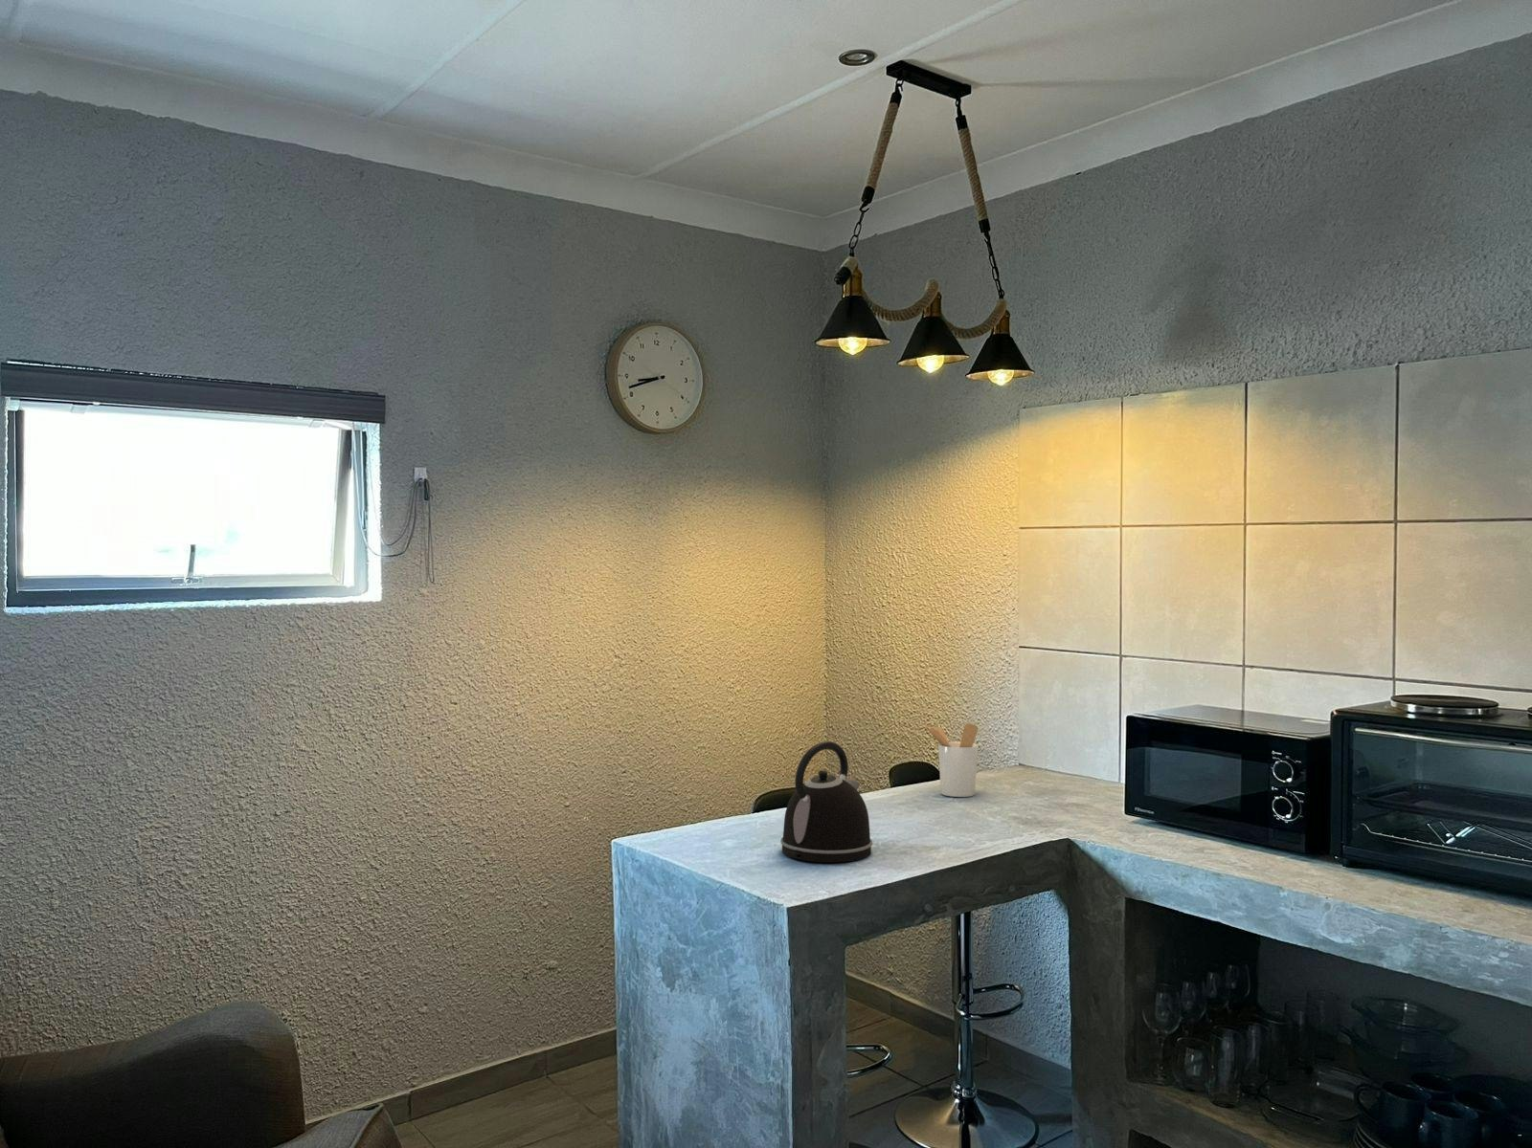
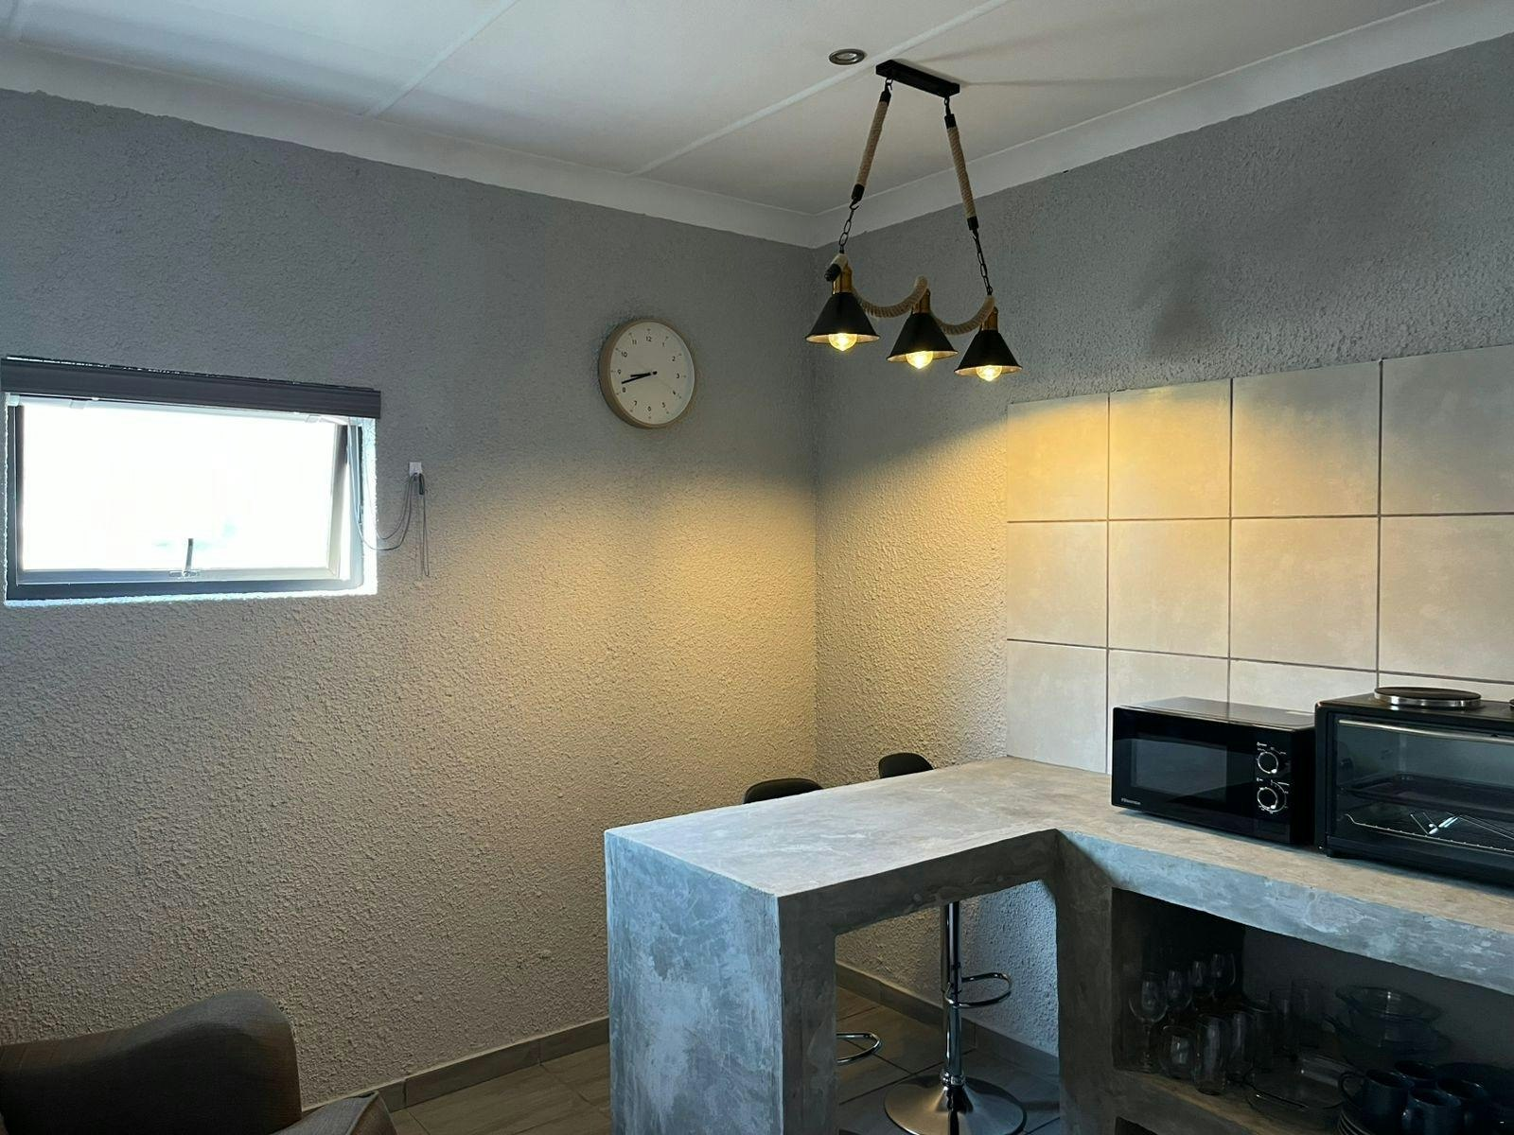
- kettle [779,740,873,863]
- utensil holder [922,722,980,798]
